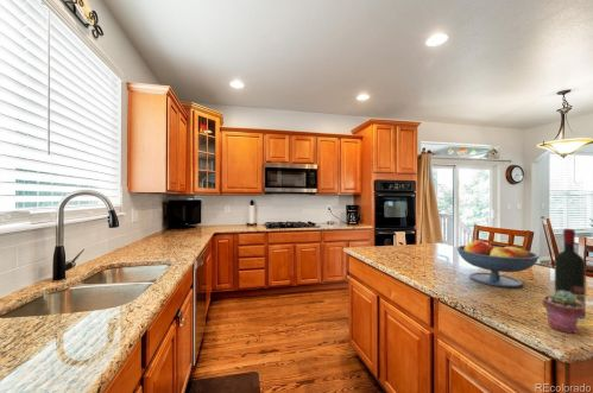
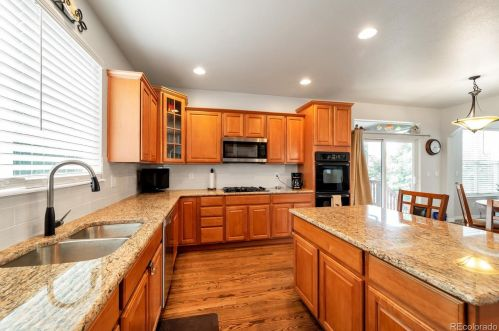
- potted succulent [542,291,585,335]
- fruit bowl [456,240,541,289]
- alcohol [554,228,587,318]
